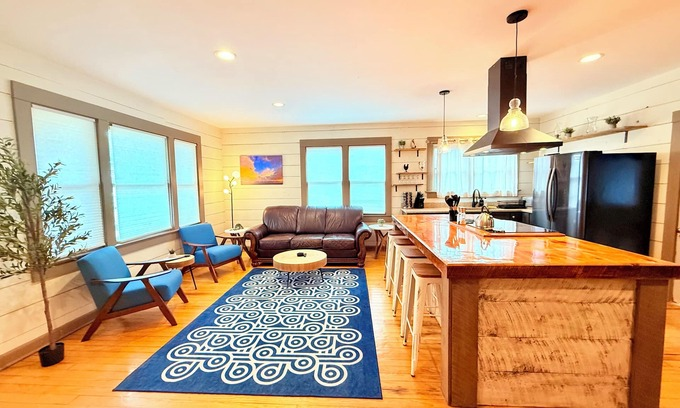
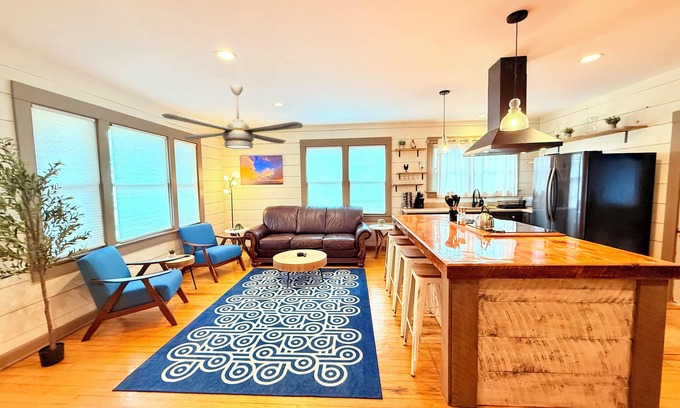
+ ceiling fan [161,84,304,150]
